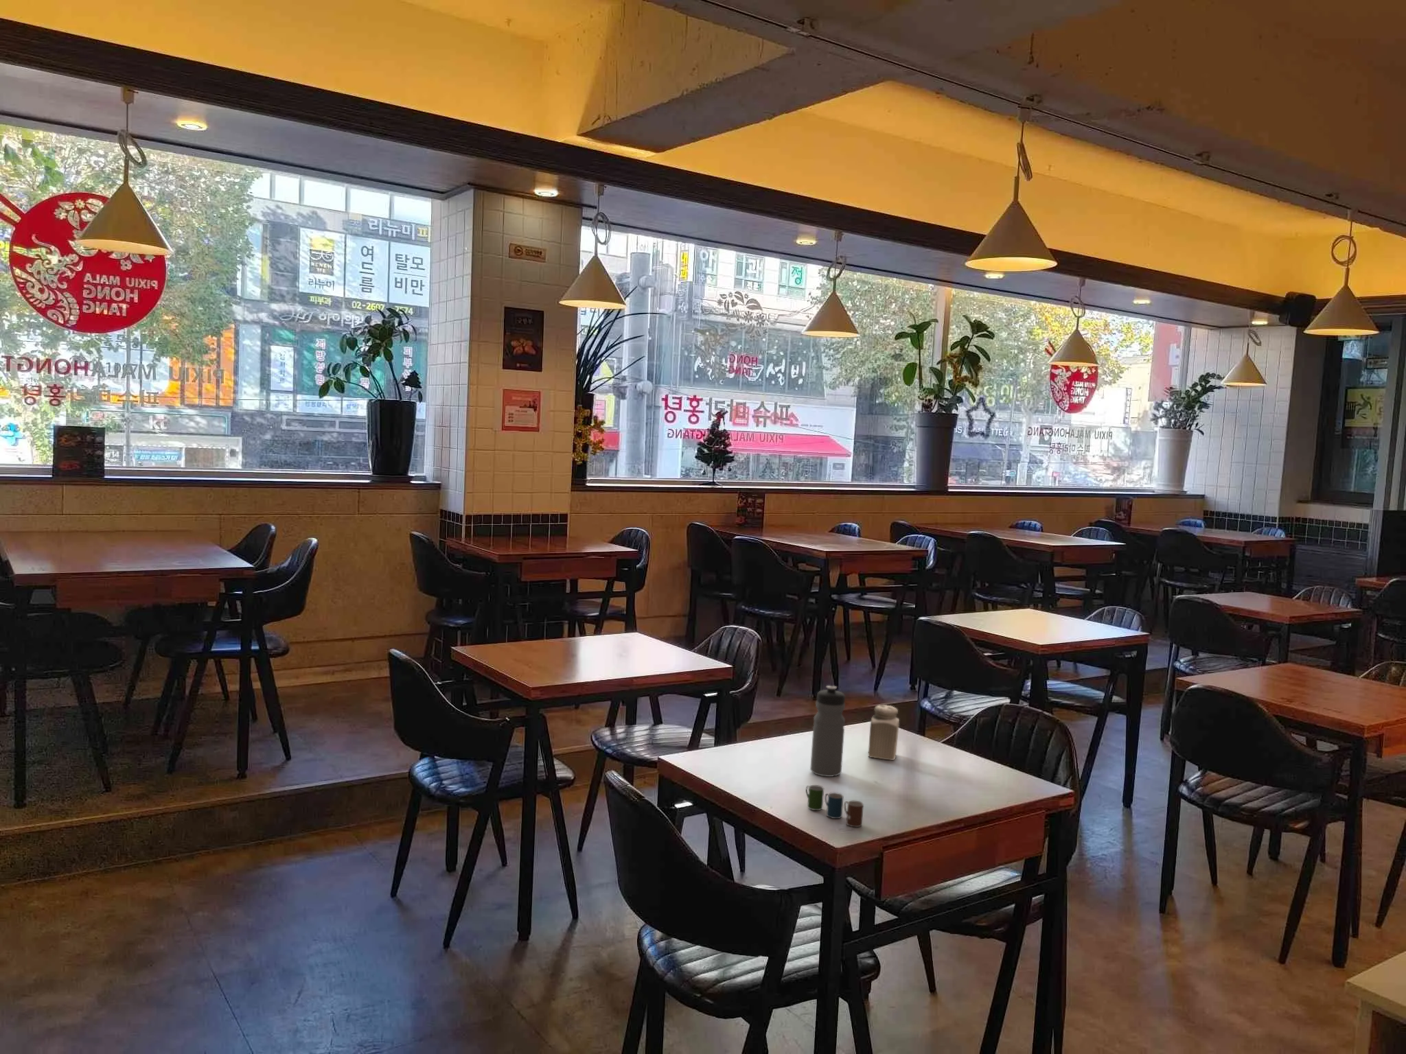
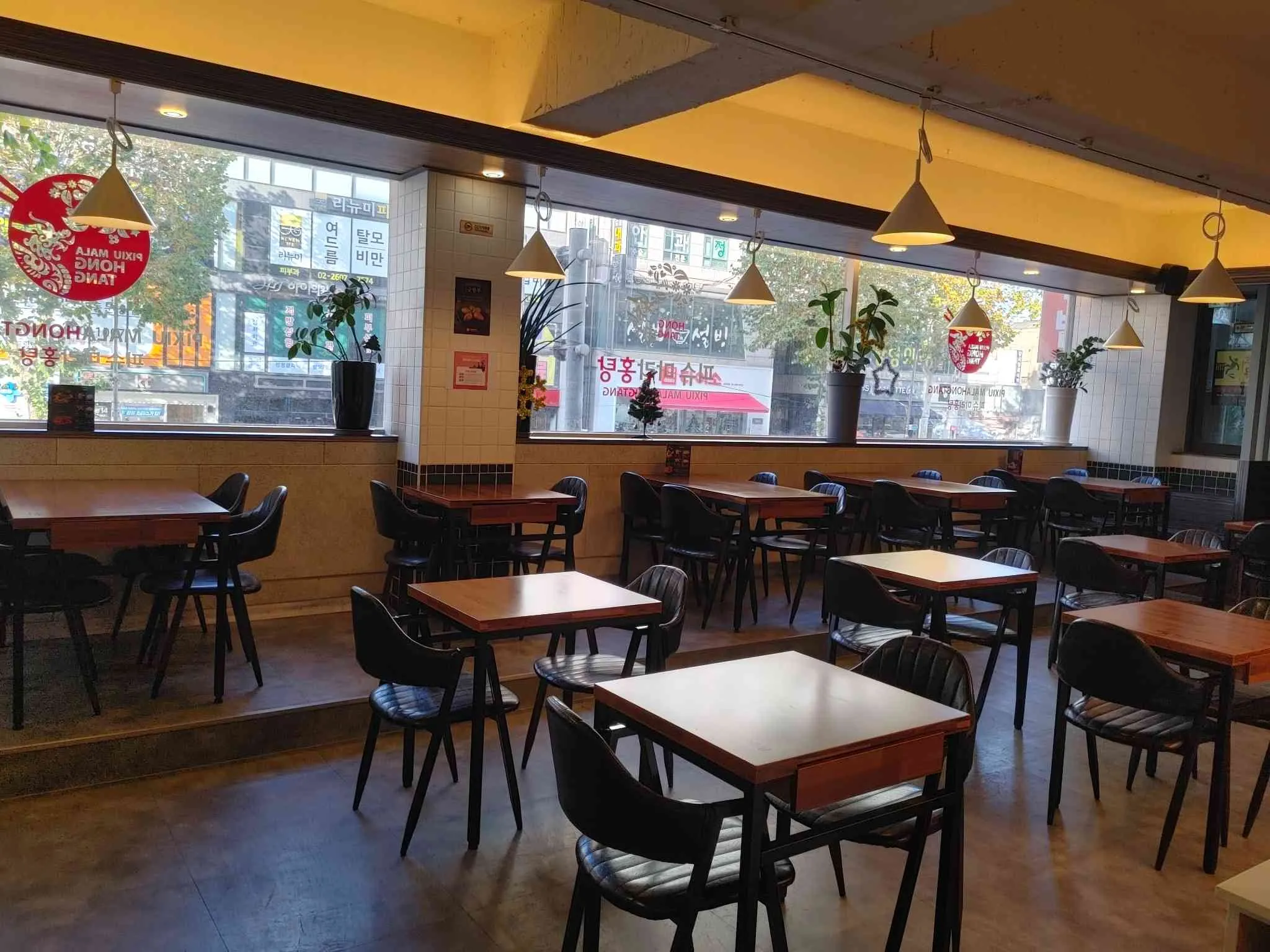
- water bottle [809,685,846,777]
- cup [805,784,865,827]
- salt shaker [868,704,900,761]
